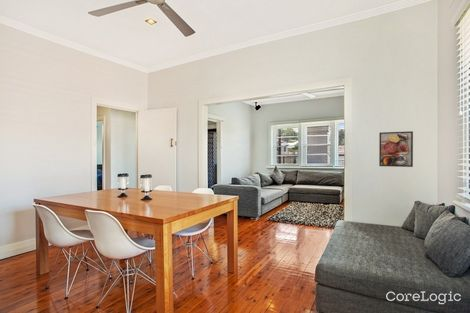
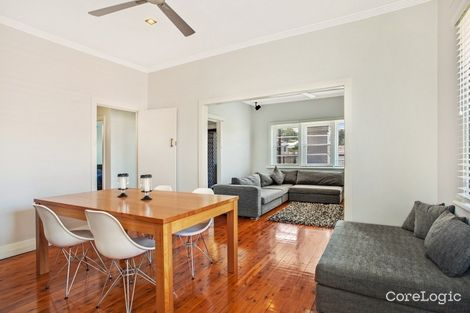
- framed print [378,130,414,168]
